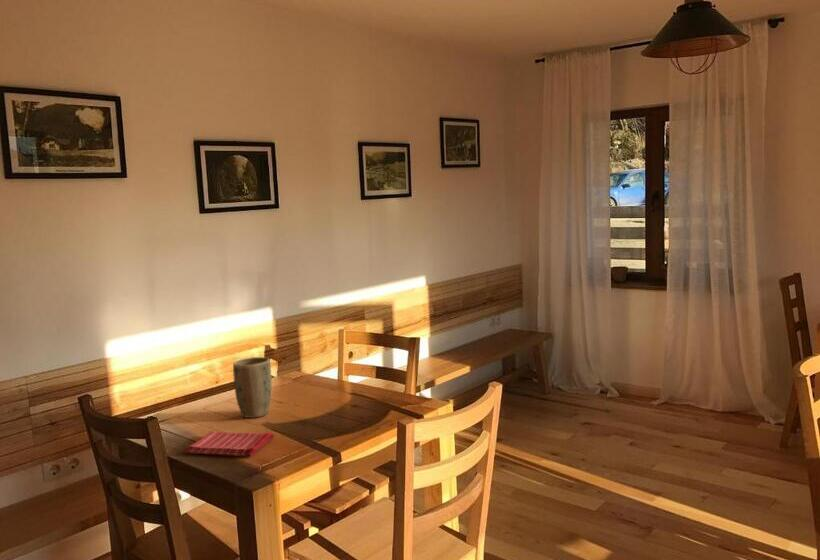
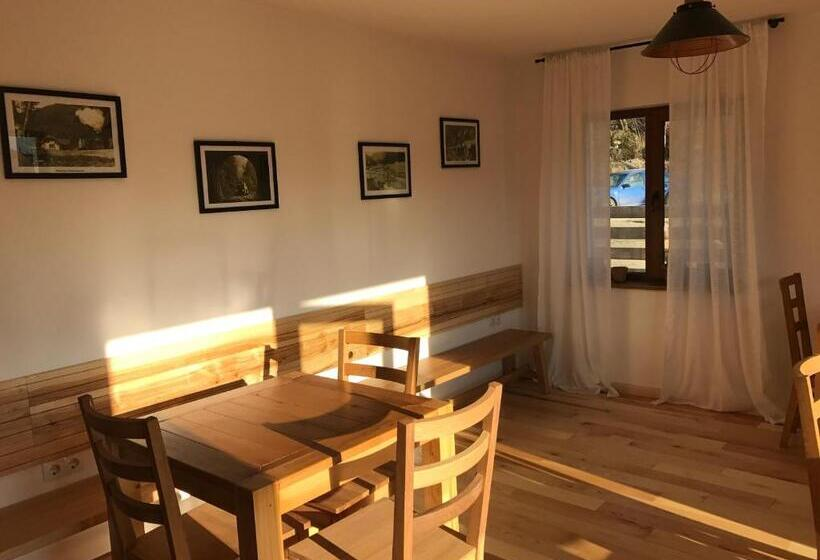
- dish towel [184,431,275,457]
- plant pot [232,356,273,419]
